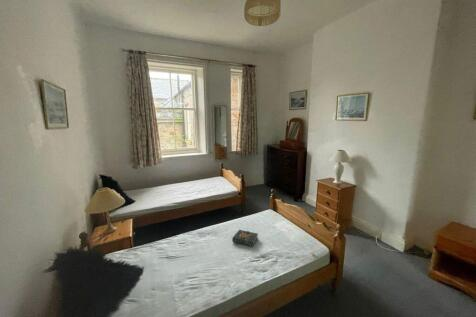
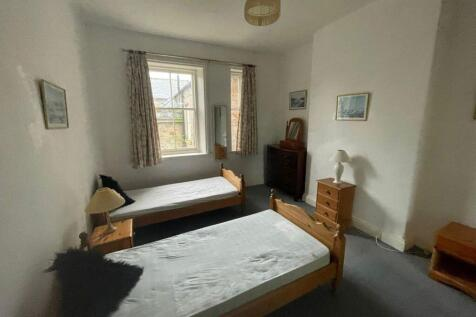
- book [231,229,259,248]
